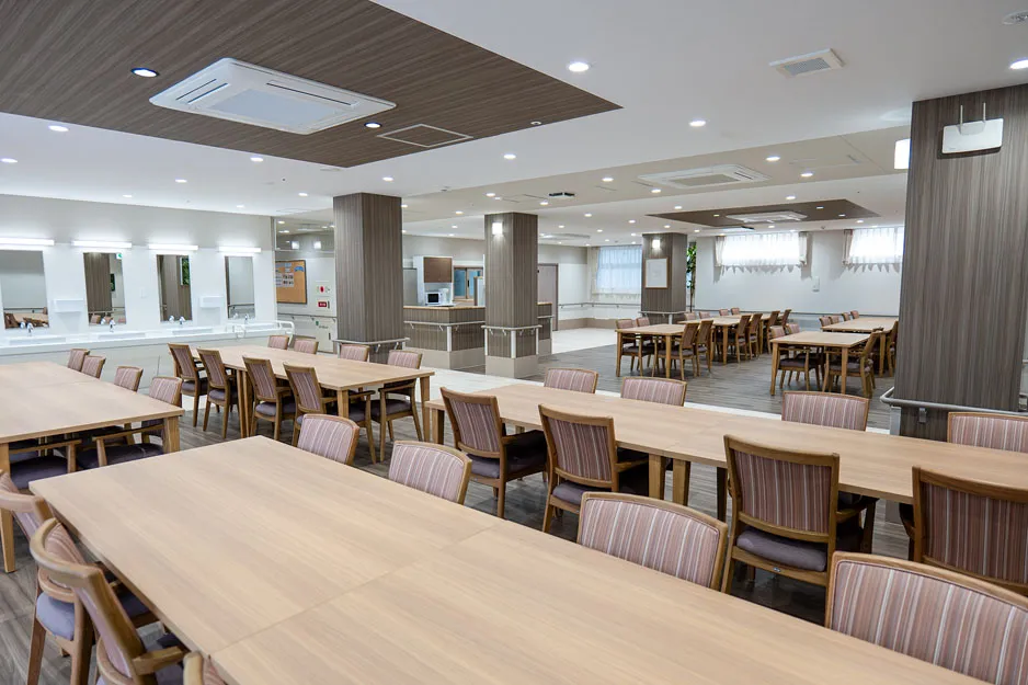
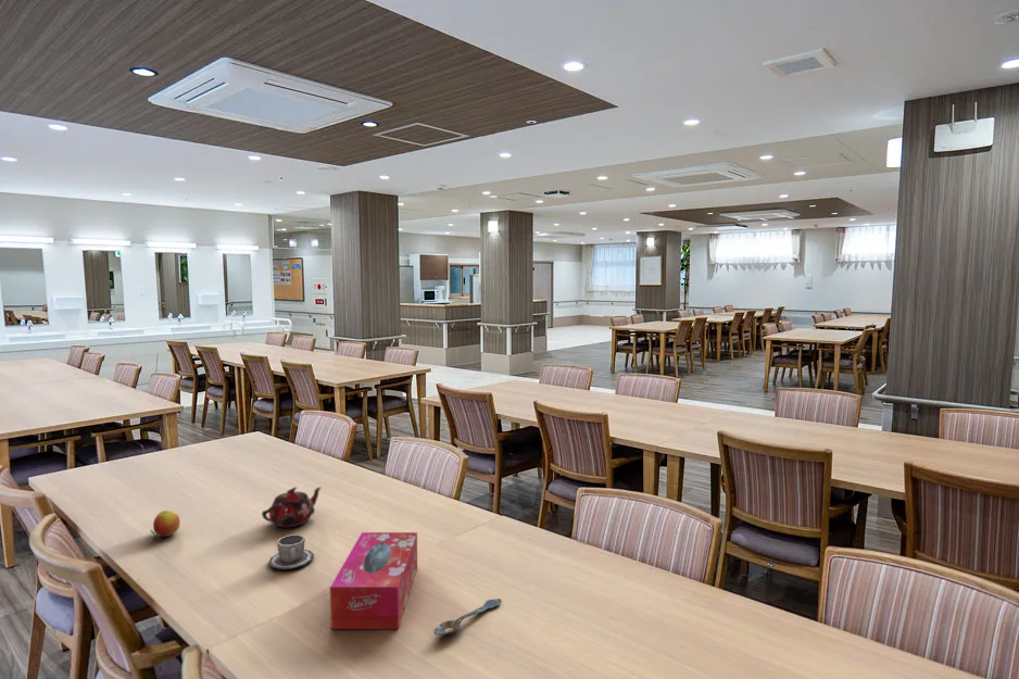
+ teapot [261,486,323,528]
+ spoon [433,598,502,637]
+ tissue box [329,531,418,630]
+ fruit [149,510,181,539]
+ cup [267,533,315,570]
